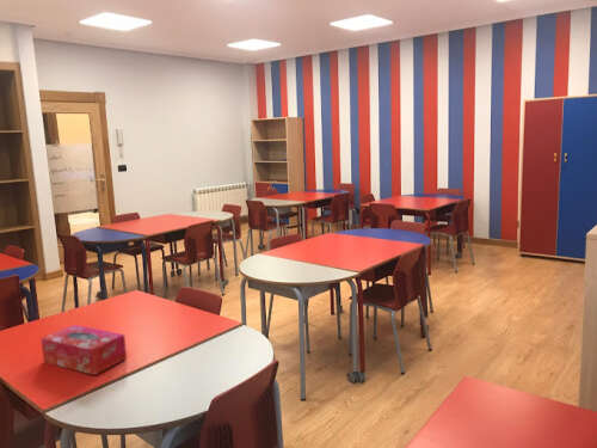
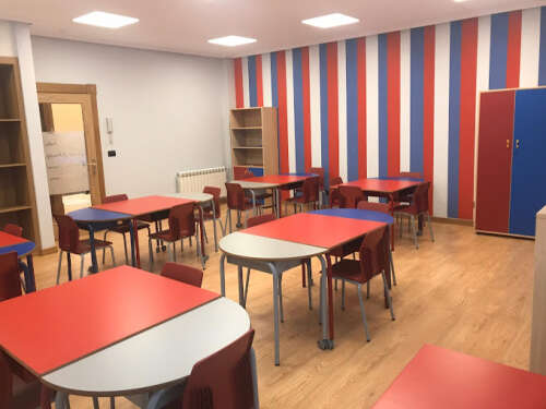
- tissue box [39,324,128,376]
